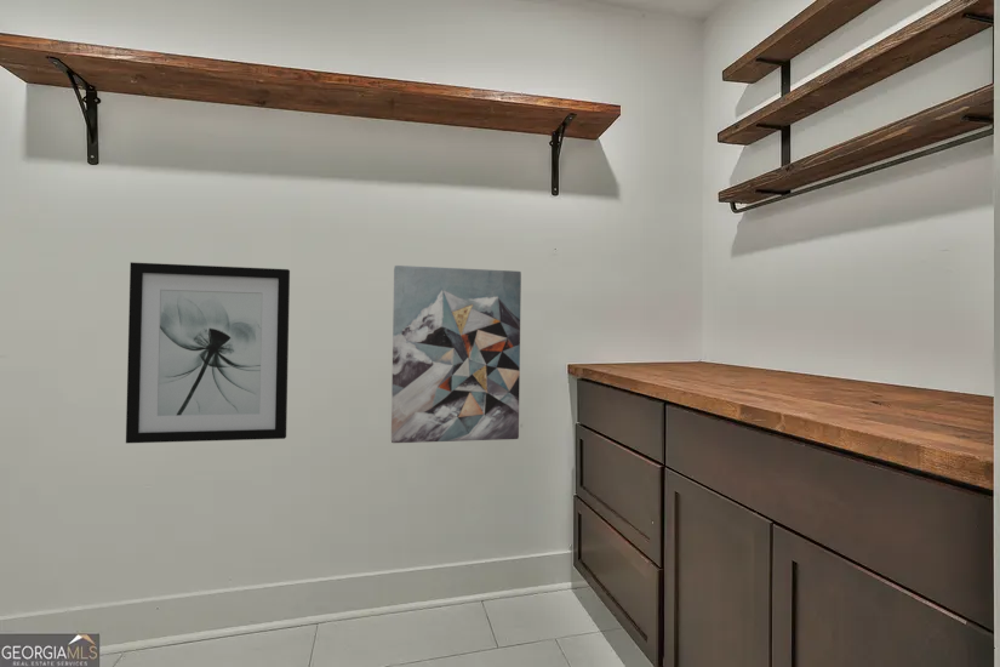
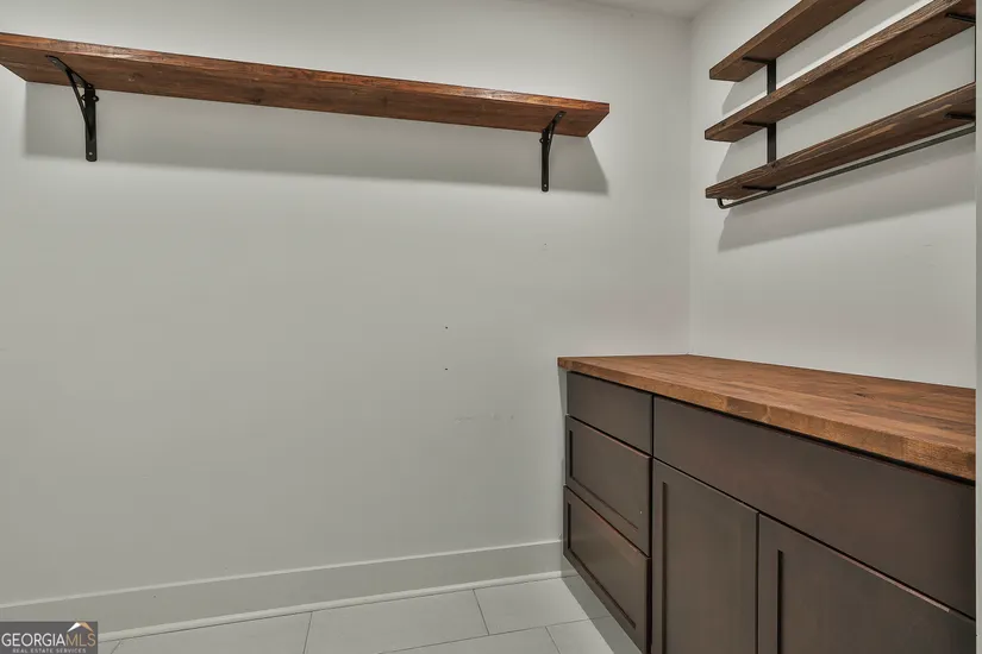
- wall art [390,264,522,444]
- wall art [125,261,291,444]
